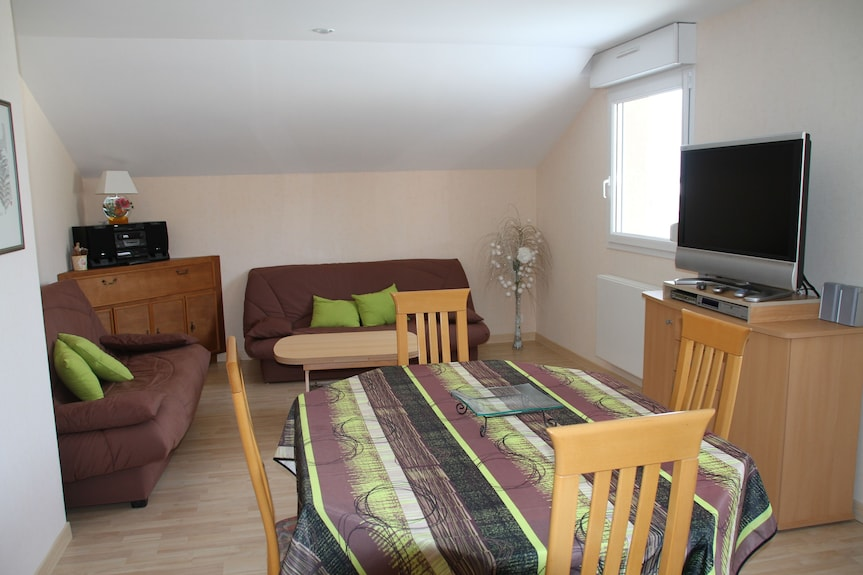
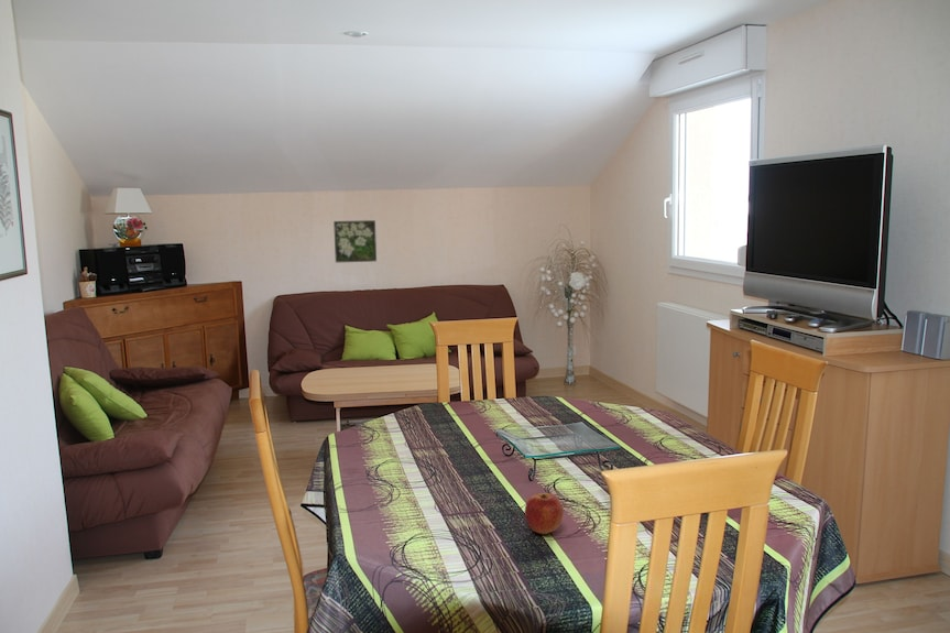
+ apple [524,492,564,535]
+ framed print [332,219,378,264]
